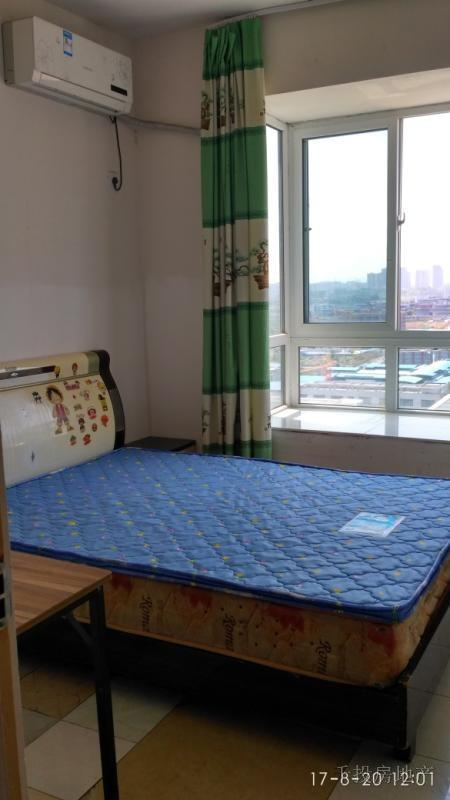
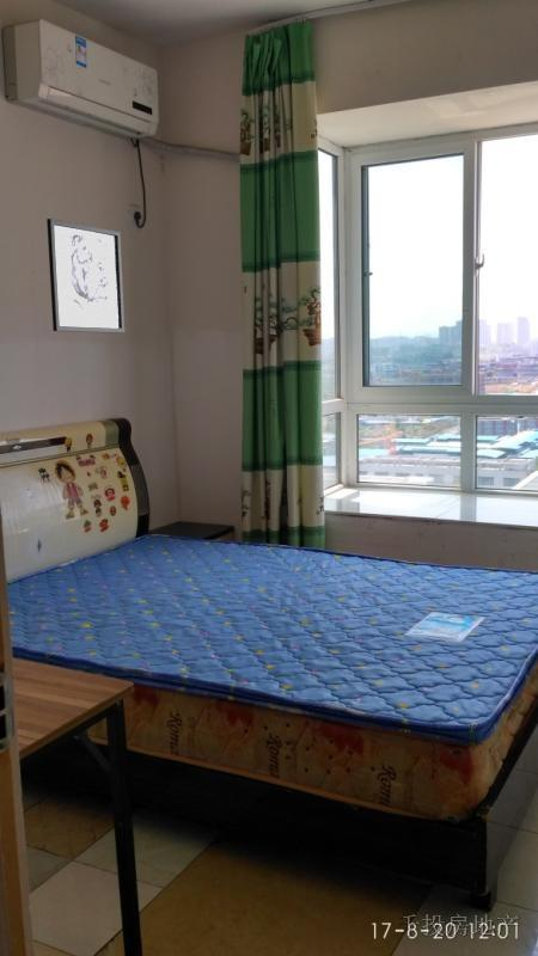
+ wall art [45,217,126,335]
